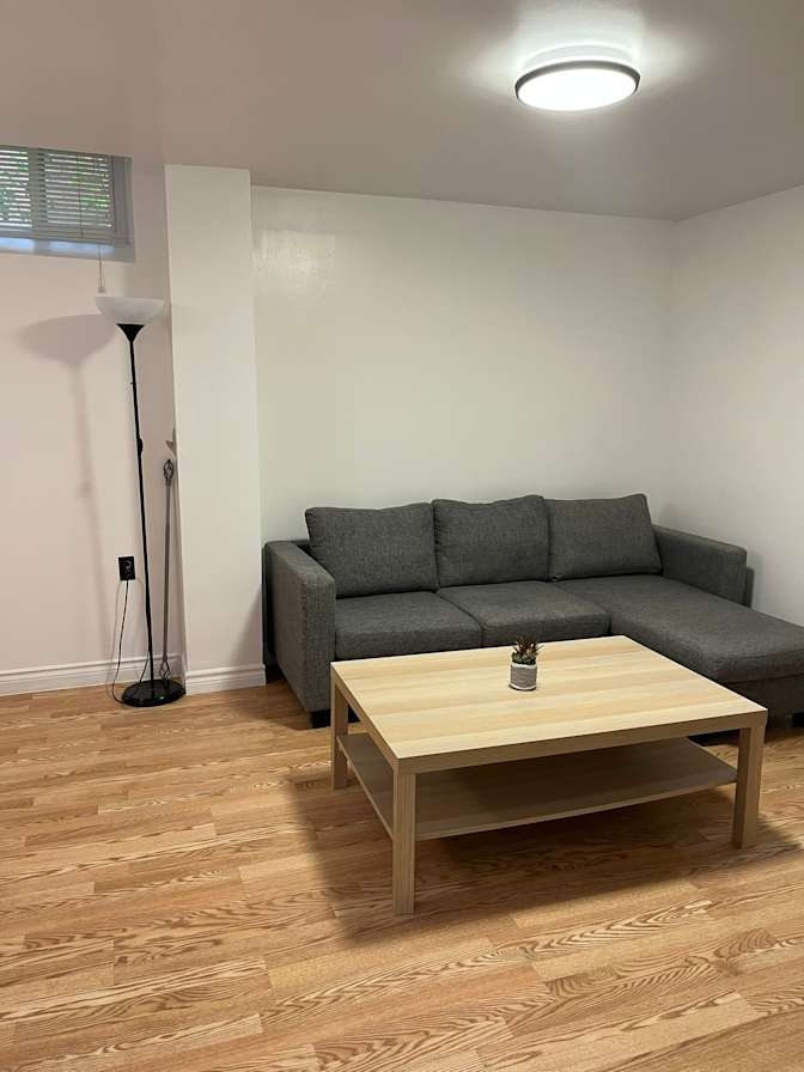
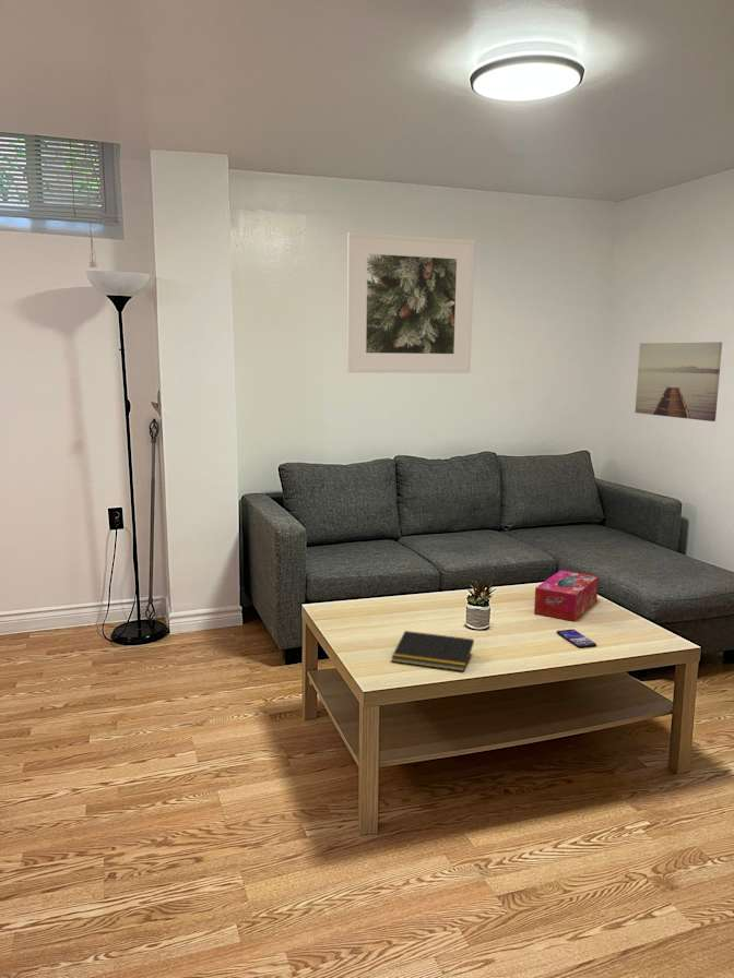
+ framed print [345,230,476,374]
+ notepad [390,630,475,672]
+ smartphone [556,629,597,648]
+ wall art [634,341,723,422]
+ tissue box [533,569,600,622]
